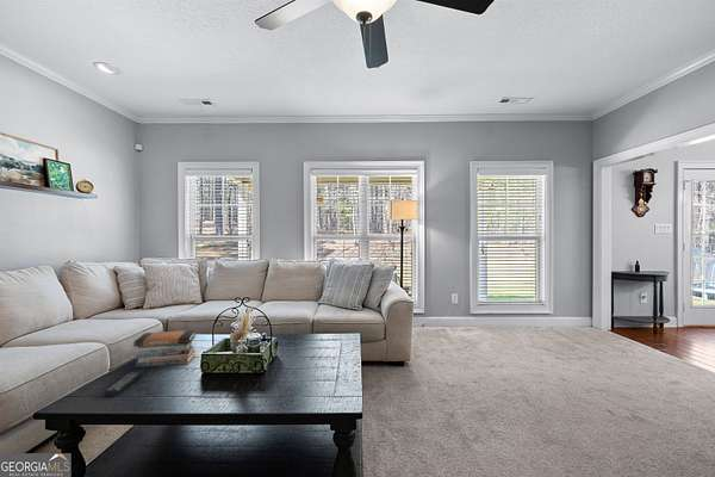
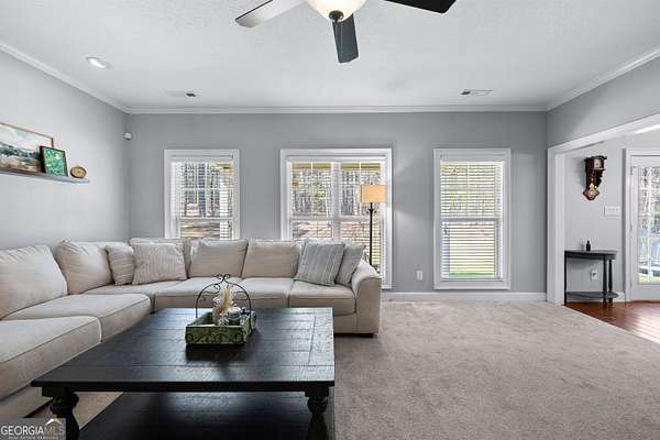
- book stack [132,329,197,368]
- remote control [102,371,143,397]
